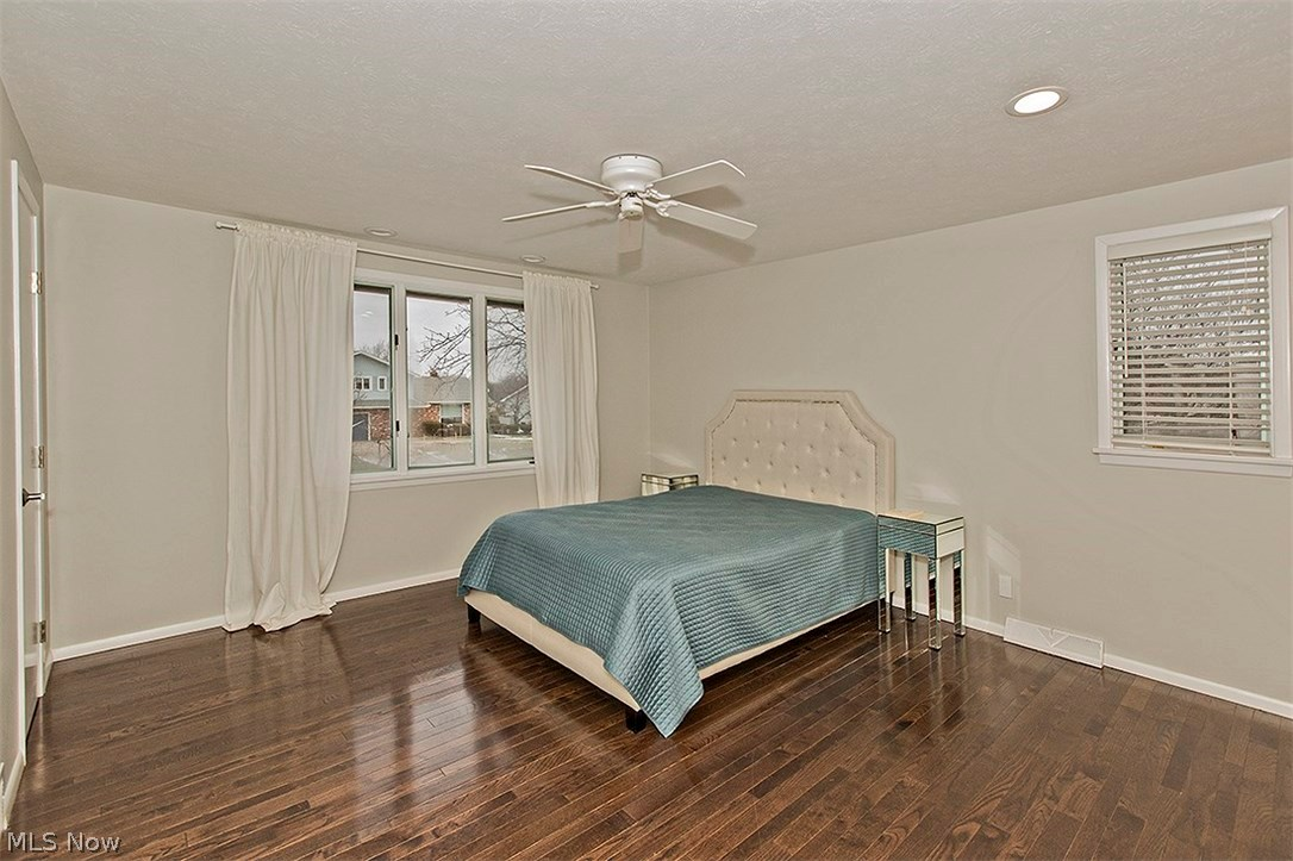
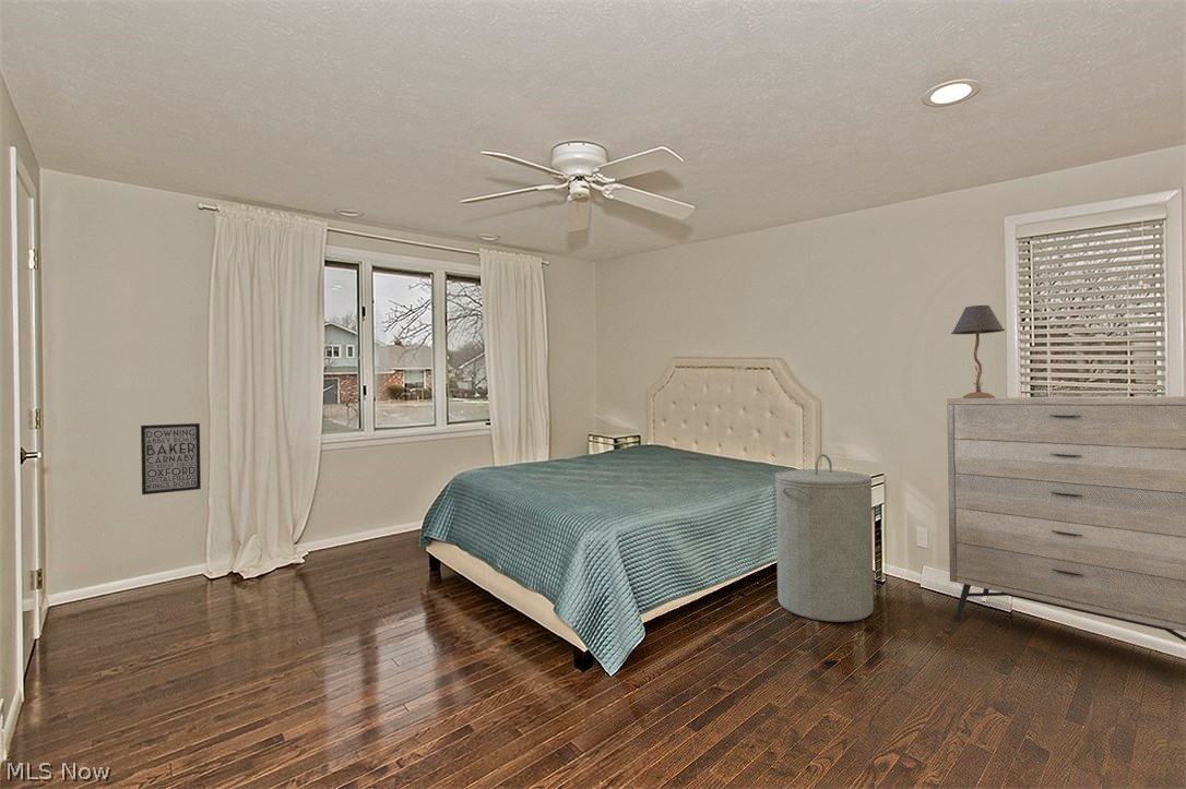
+ wall art [140,422,202,495]
+ table lamp [950,304,1006,398]
+ dresser [946,395,1186,643]
+ laundry hamper [774,453,875,623]
